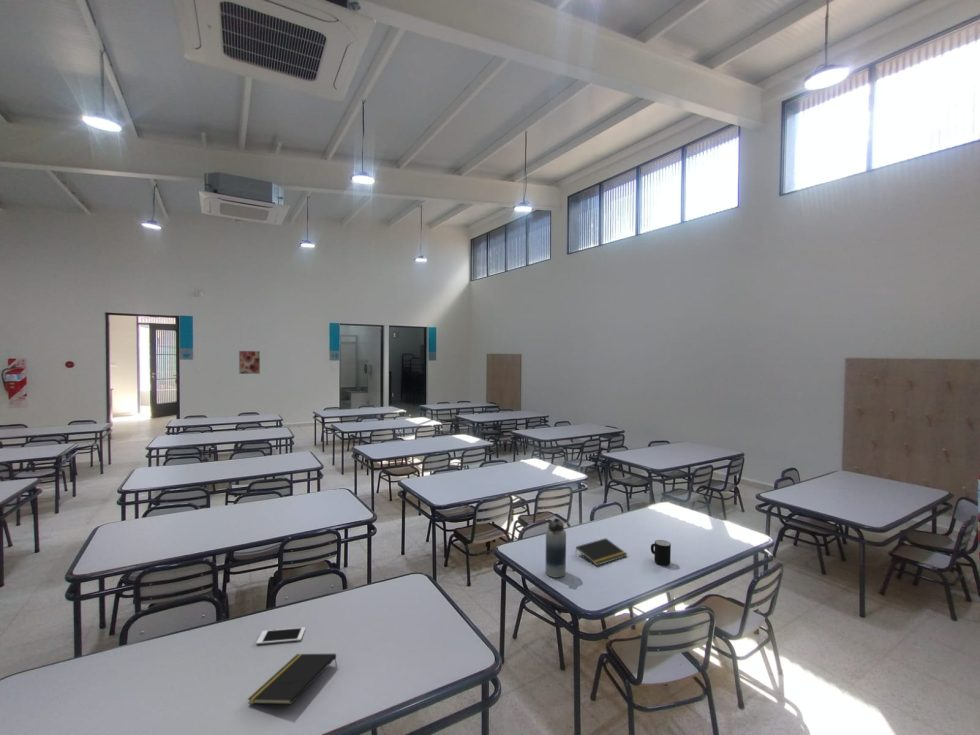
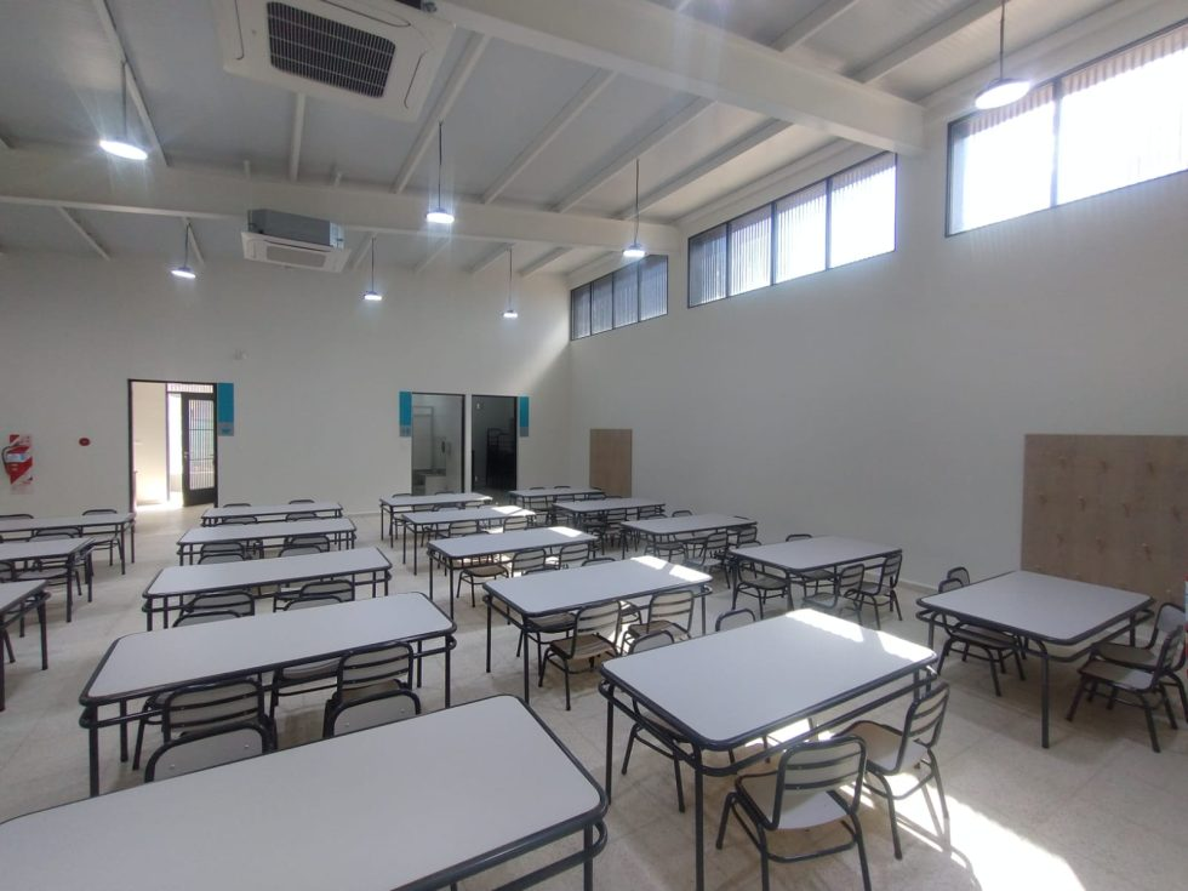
- notepad [247,653,338,705]
- water bottle [545,517,567,579]
- wall art [238,350,261,375]
- mug [650,539,672,566]
- cell phone [255,626,306,645]
- notepad [574,537,628,567]
